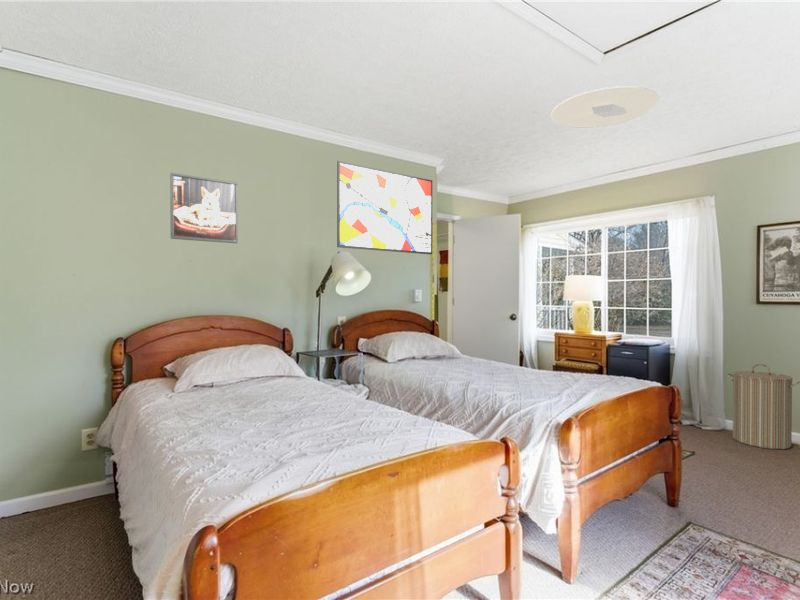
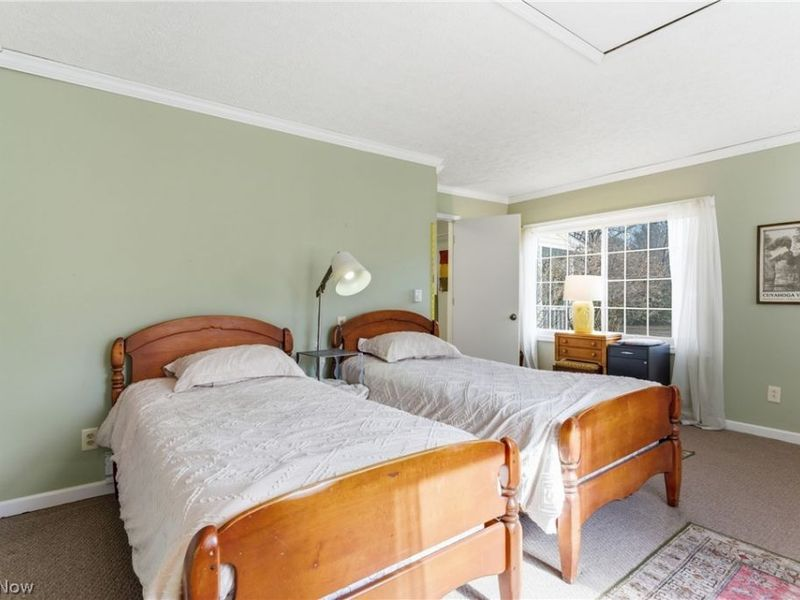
- wall art [336,160,433,255]
- ceiling light [550,85,660,129]
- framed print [170,172,239,244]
- laundry hamper [727,363,800,450]
